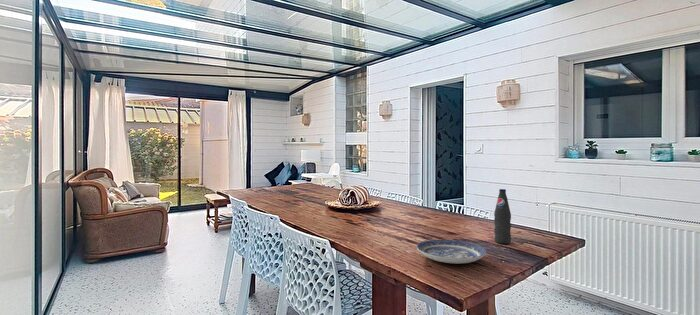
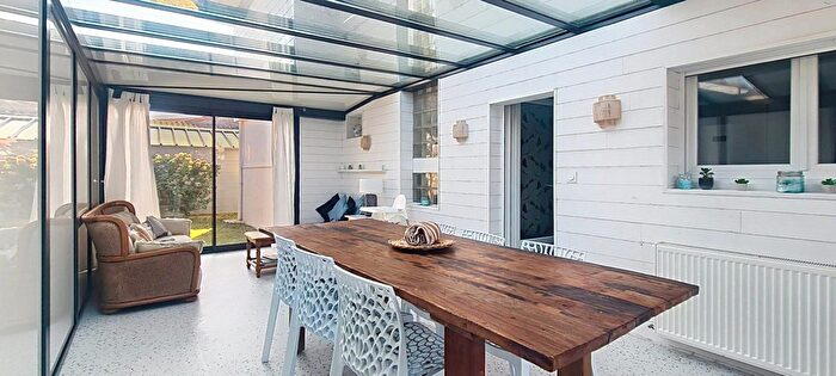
- bottle [493,188,512,245]
- plate [416,239,487,265]
